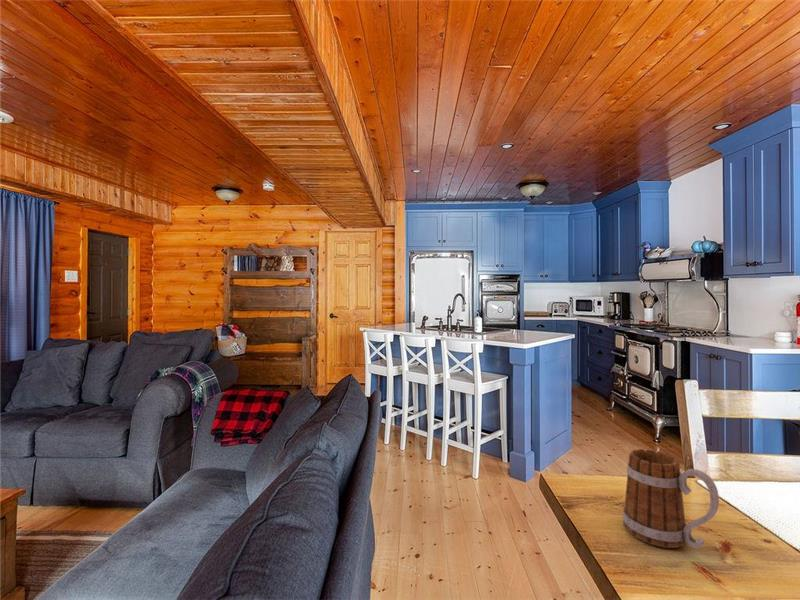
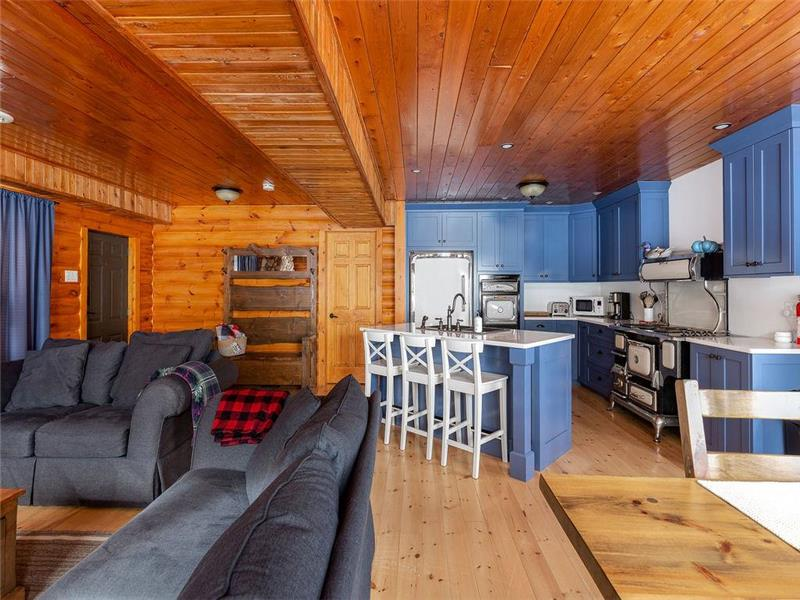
- mug [622,448,720,549]
